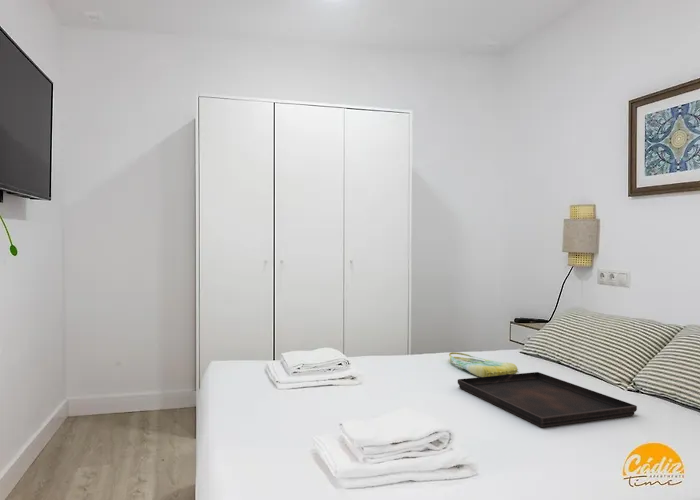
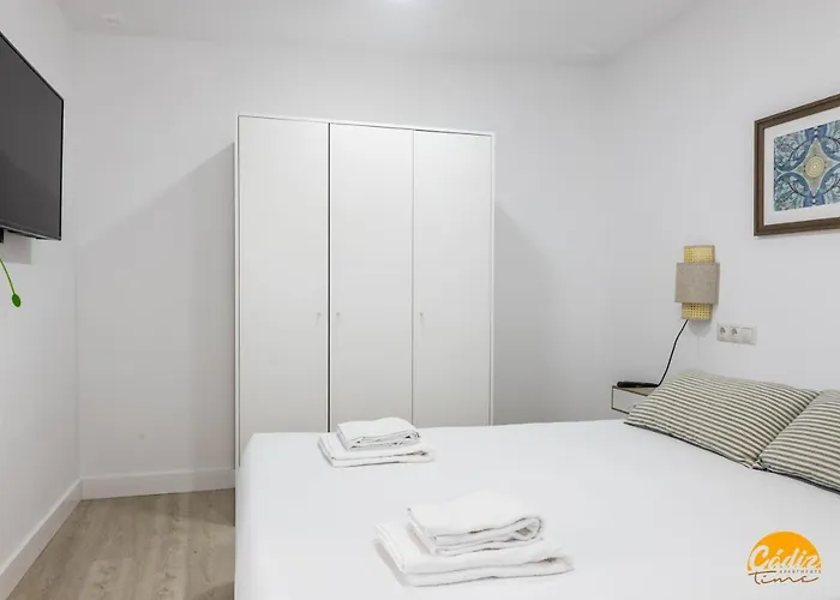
- serving tray [457,371,638,428]
- tote bag [448,351,520,377]
